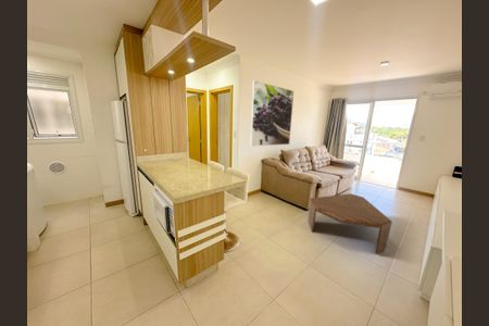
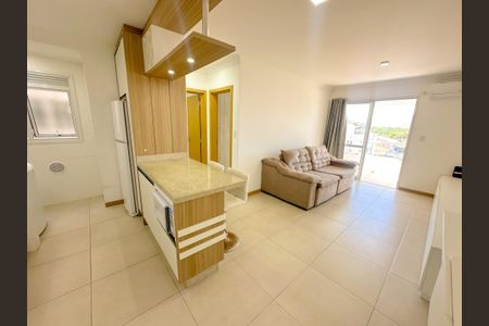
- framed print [249,79,294,147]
- coffee table [306,192,393,255]
